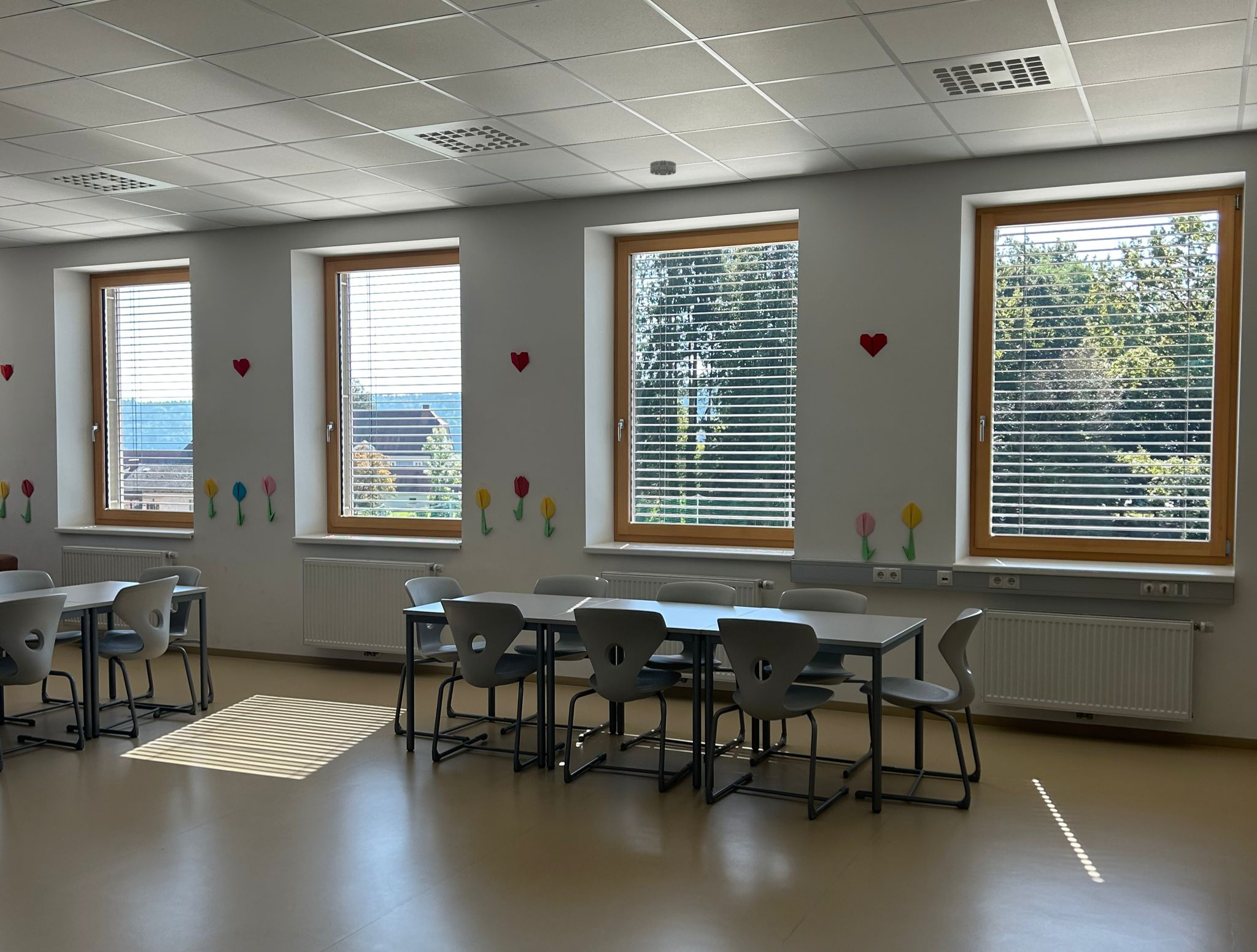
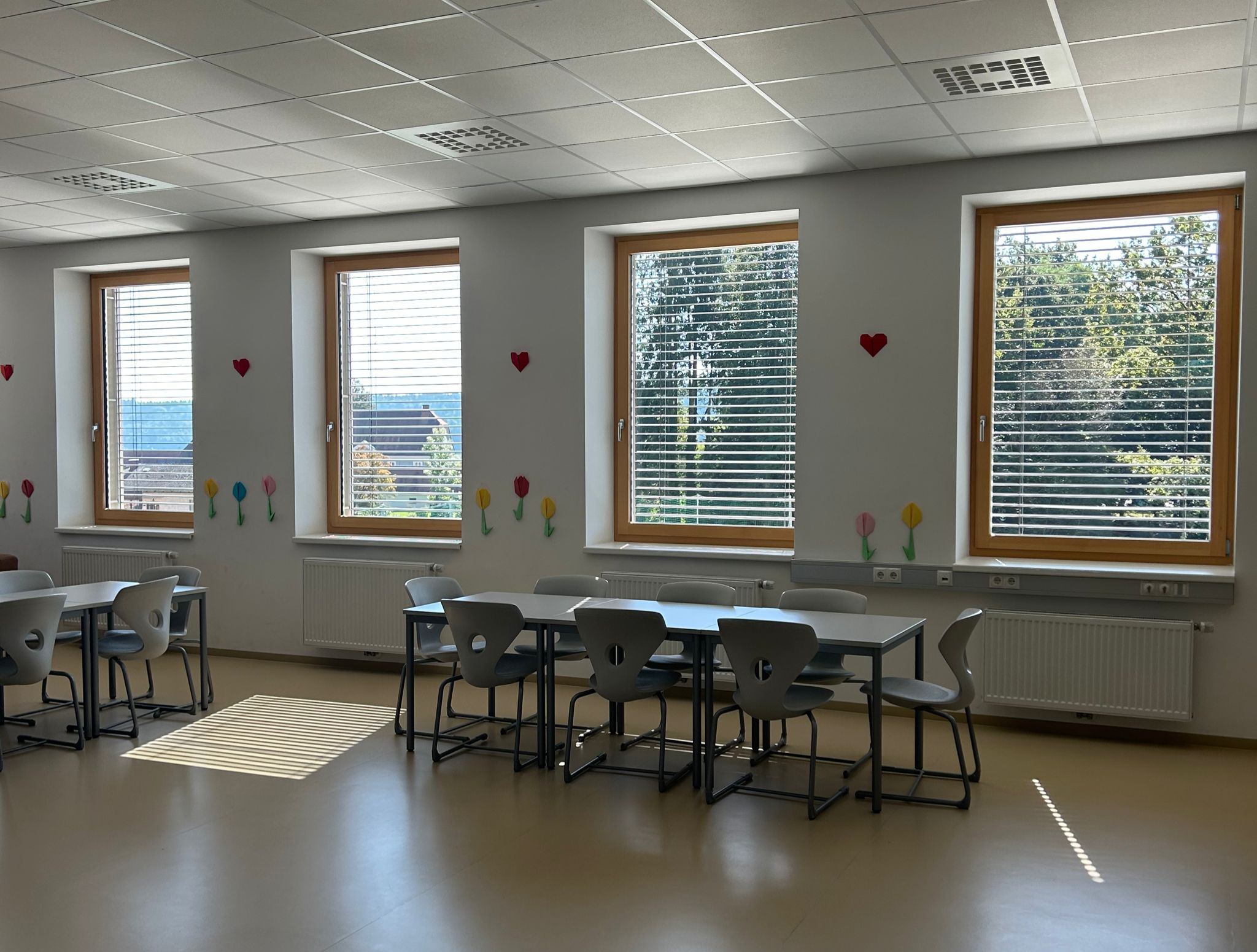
- smoke detector [650,160,676,176]
